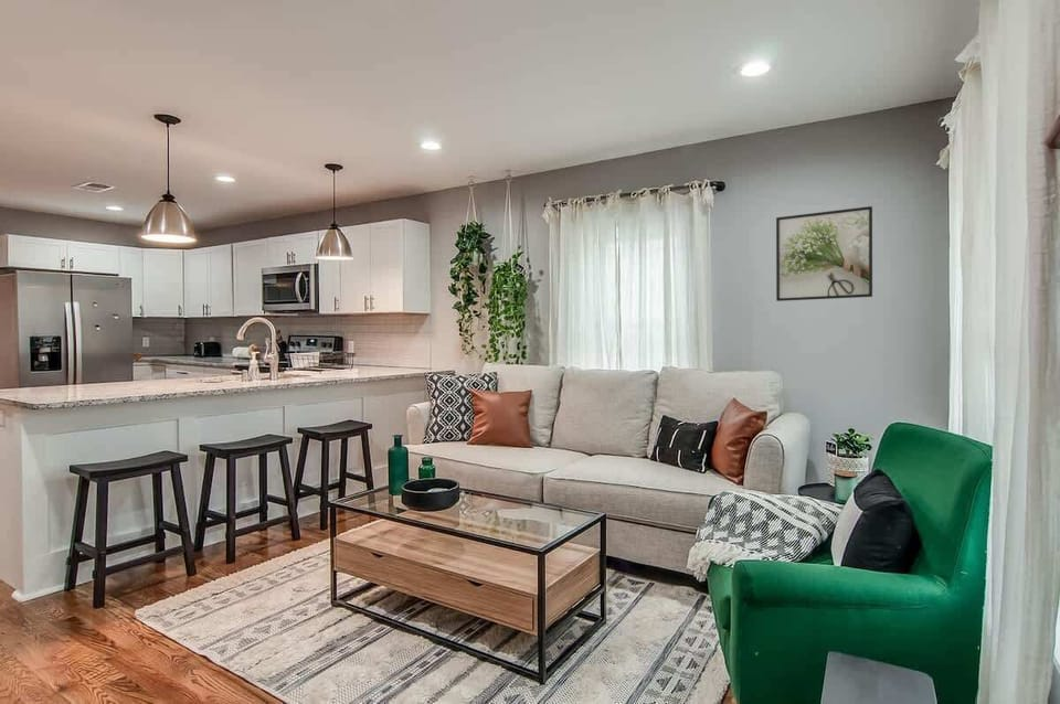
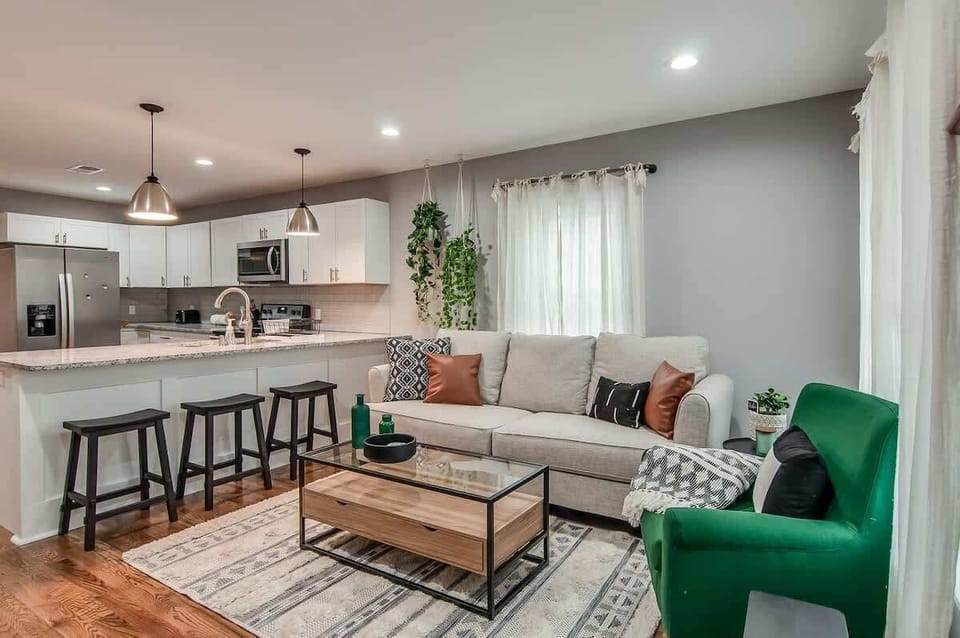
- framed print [775,205,873,302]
